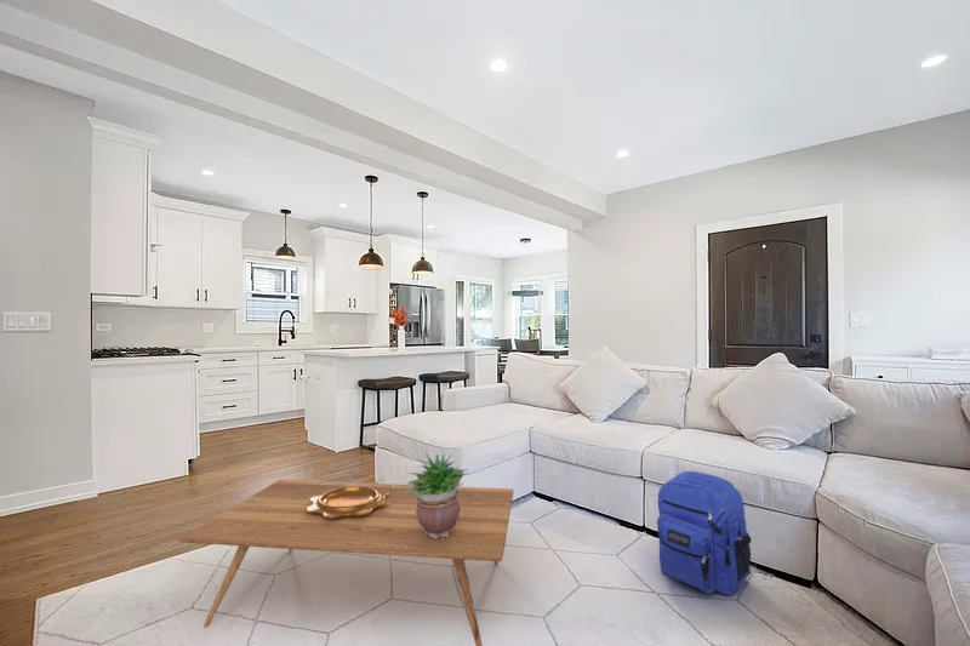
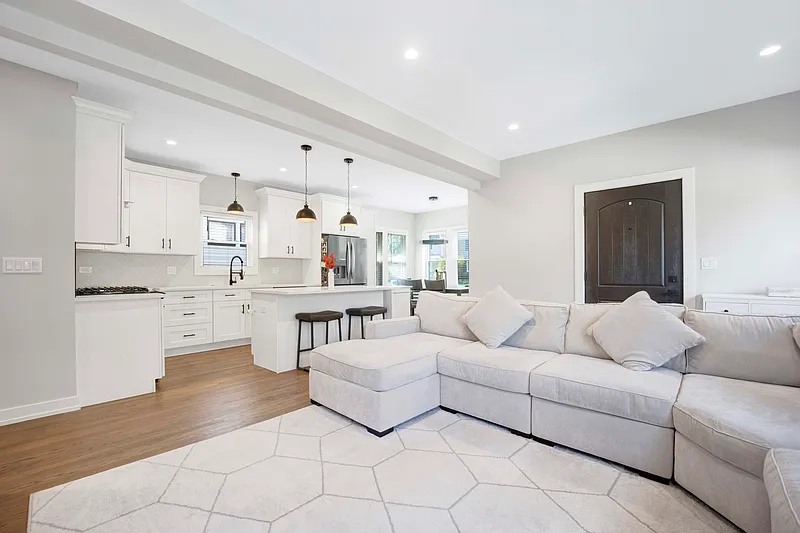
- coffee table [178,479,515,646]
- decorative bowl [307,485,389,519]
- potted plant [405,451,469,539]
- backpack [656,470,753,596]
